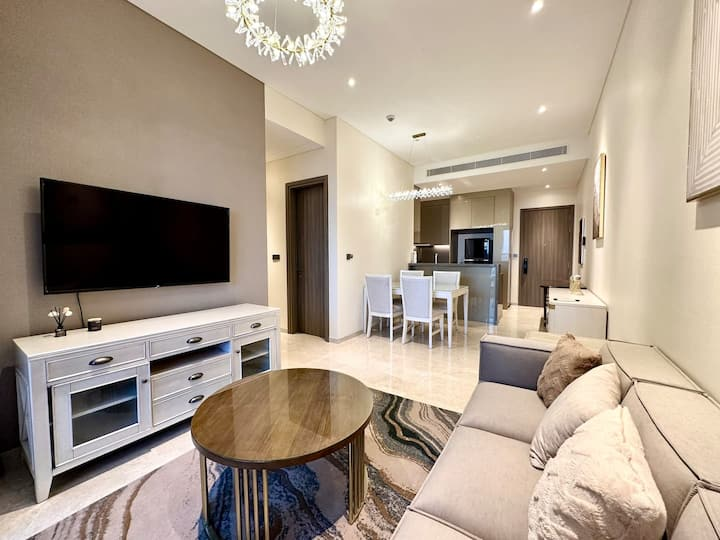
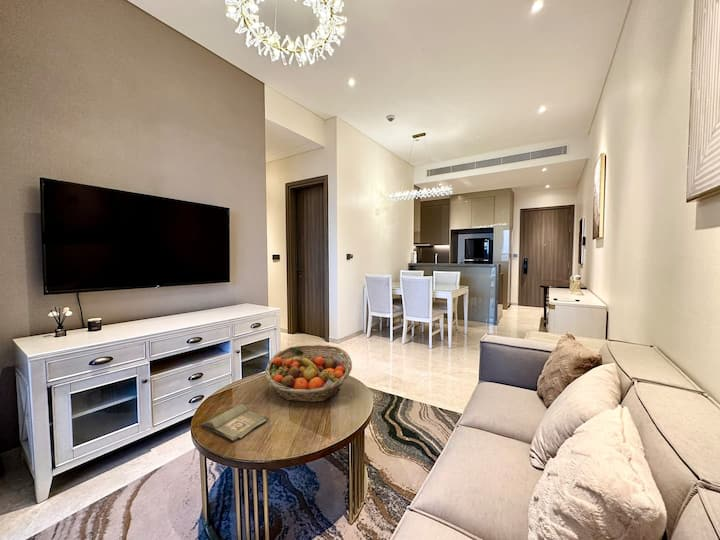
+ fruit basket [264,344,353,403]
+ hardback book [197,403,269,443]
